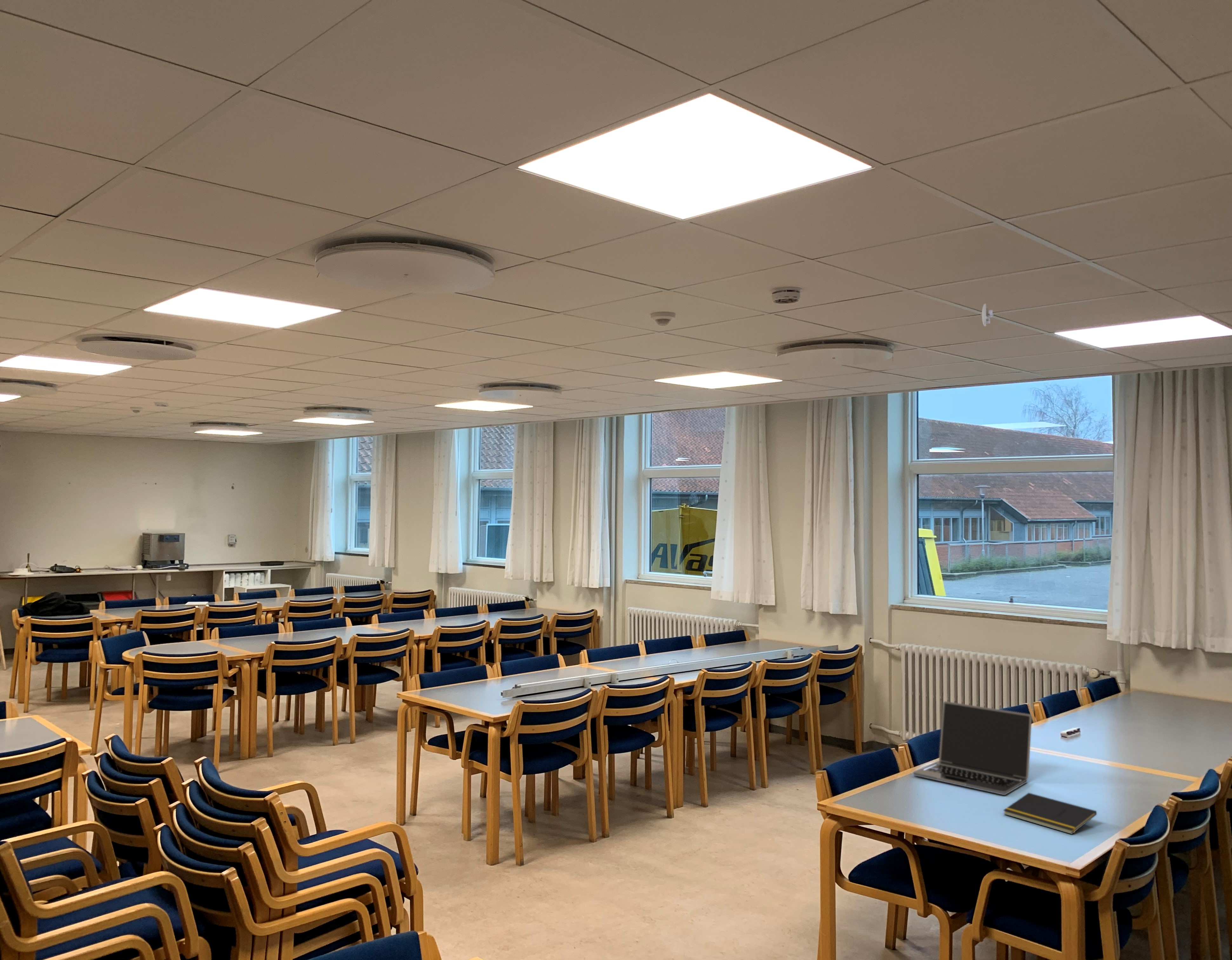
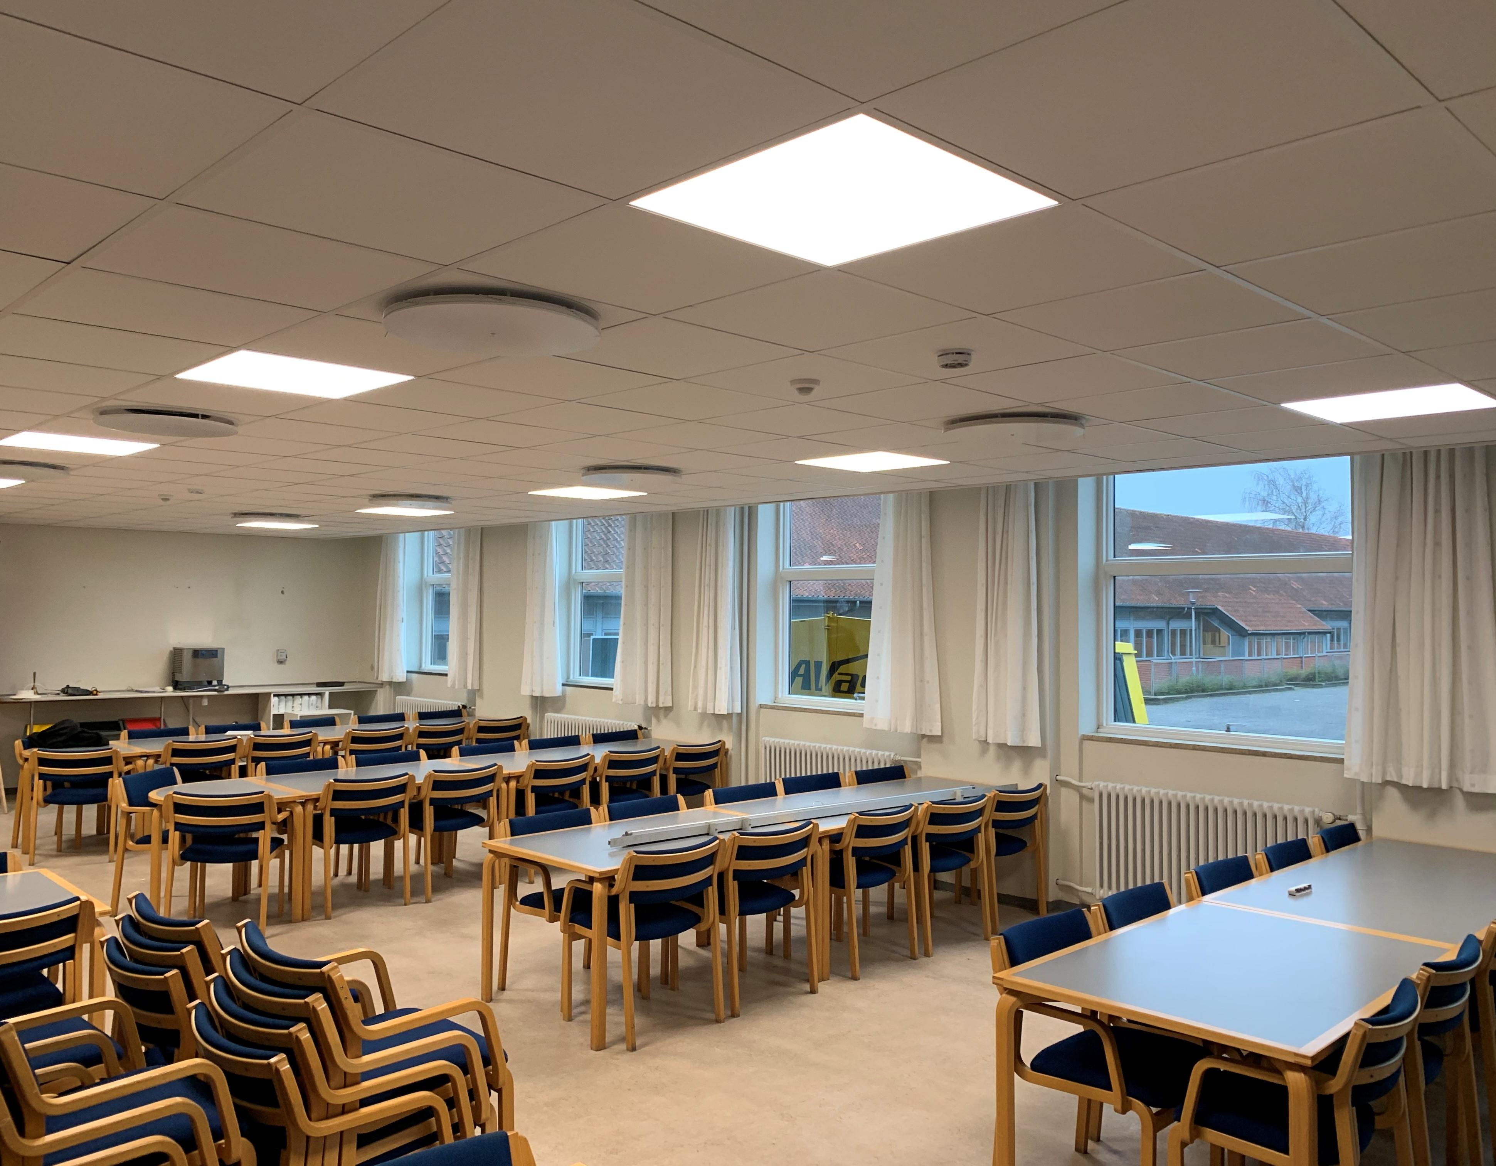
- smoke detector [982,303,994,327]
- laptop [913,701,1032,795]
- notepad [1003,792,1097,835]
